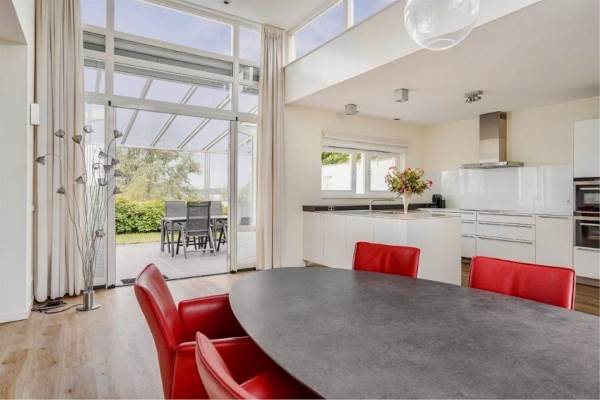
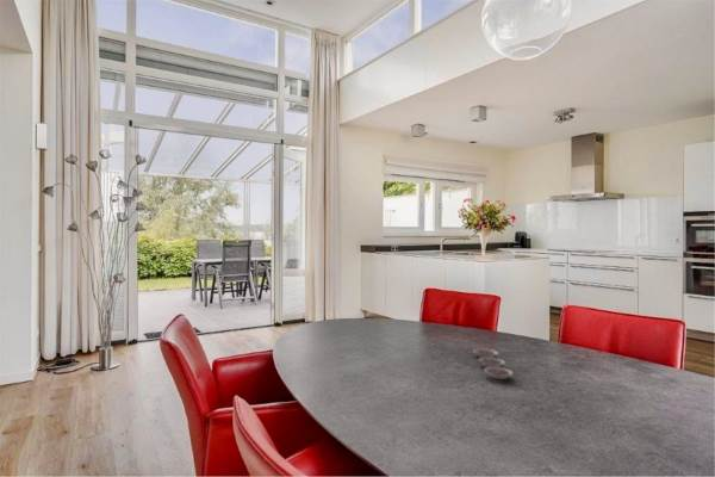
+ plate [472,348,515,380]
